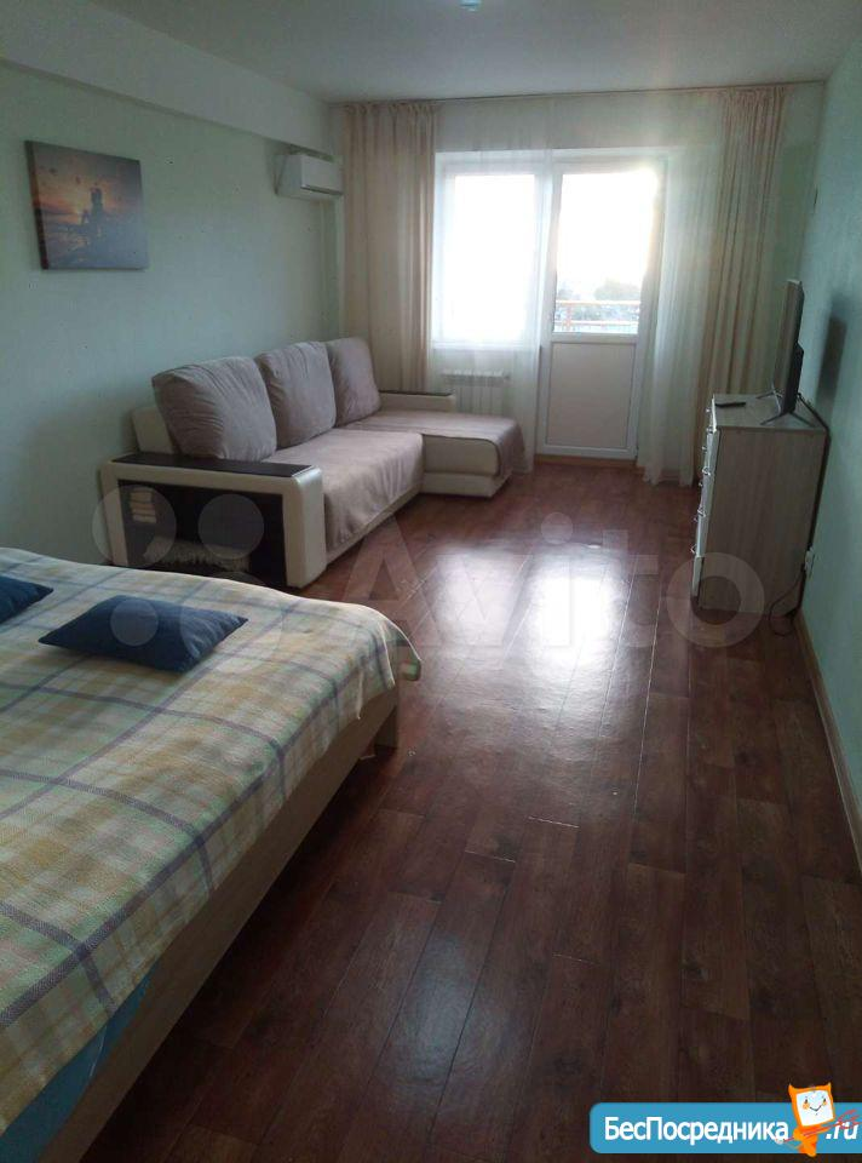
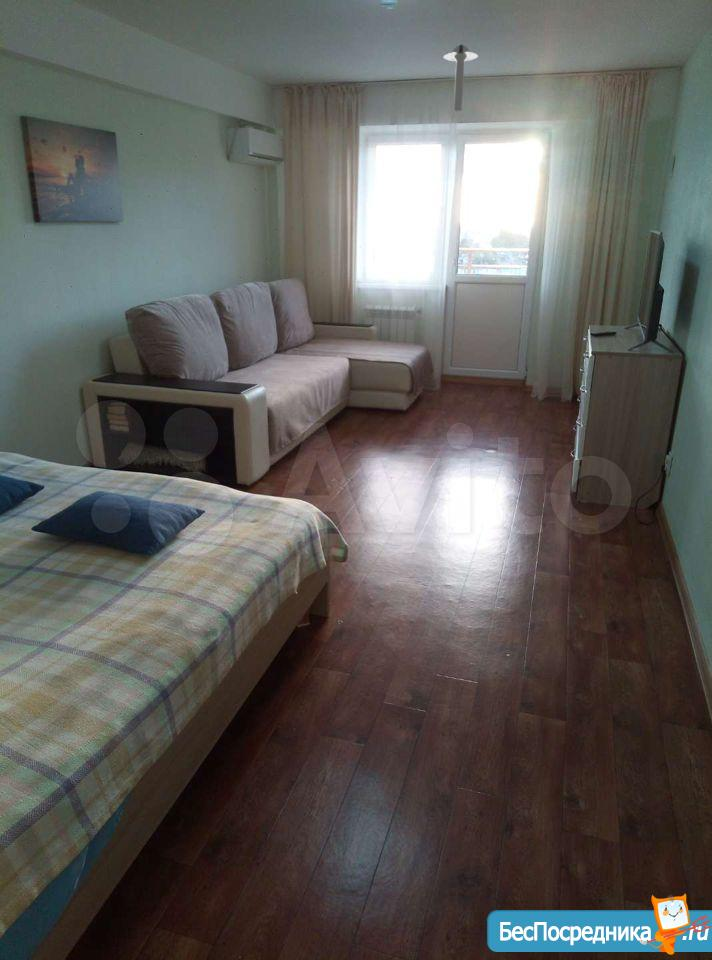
+ ceiling light [442,44,479,112]
